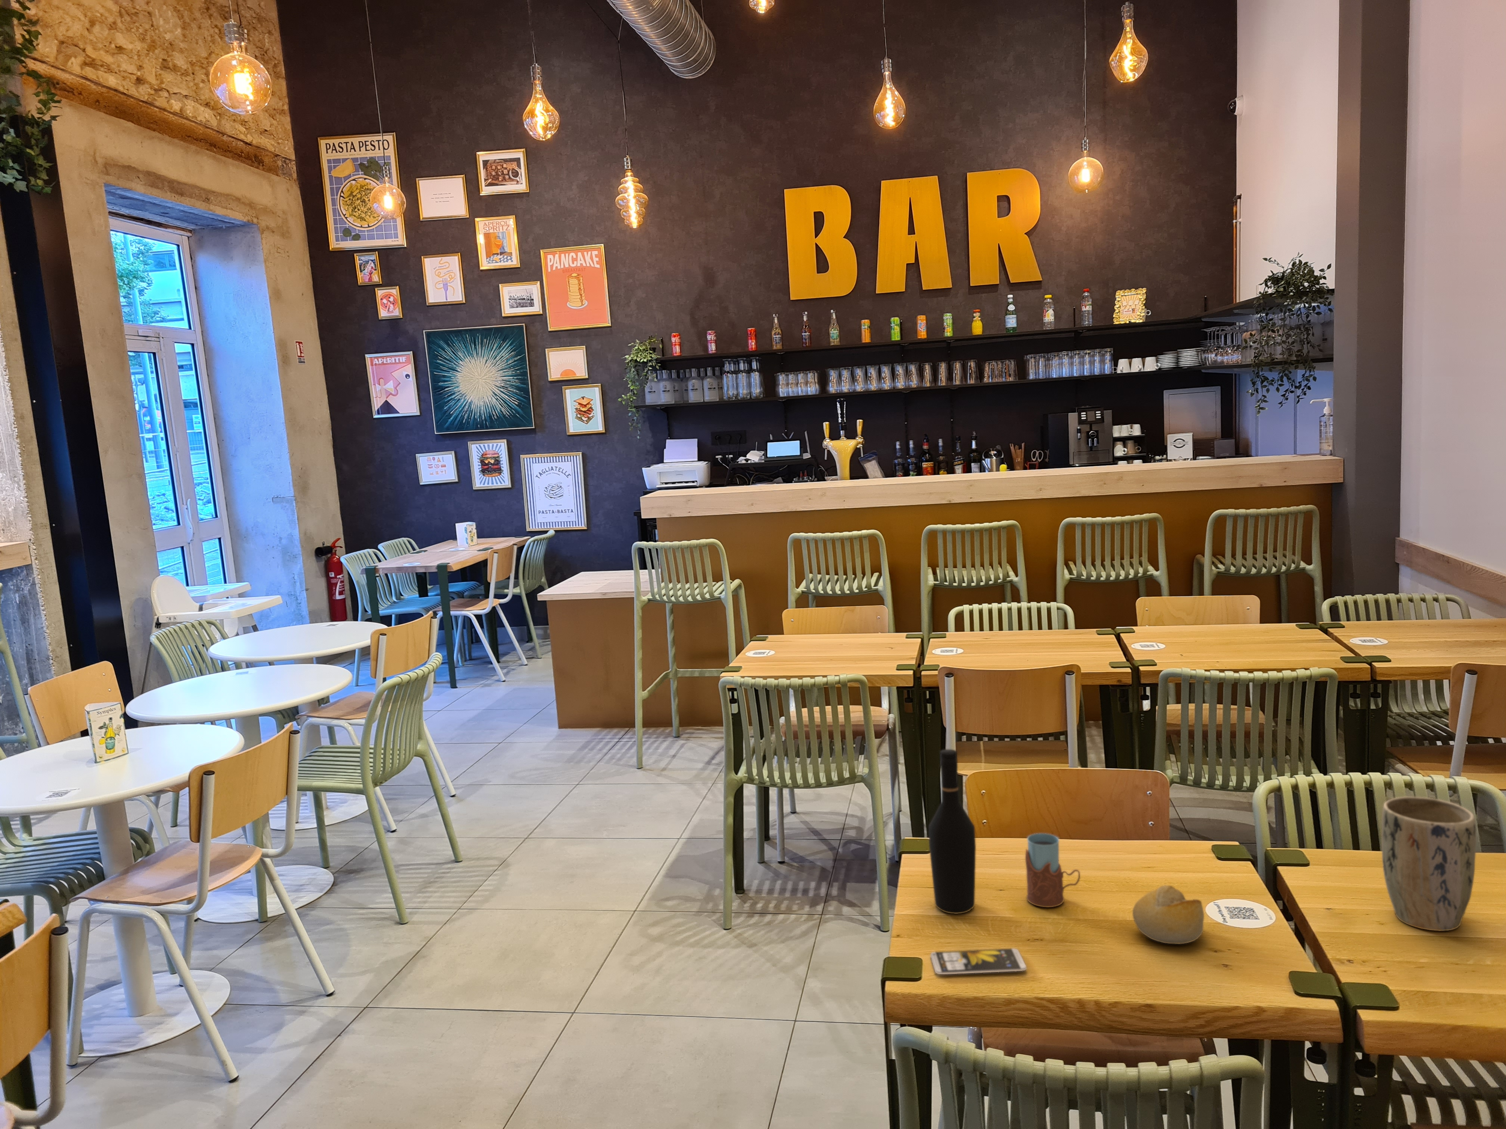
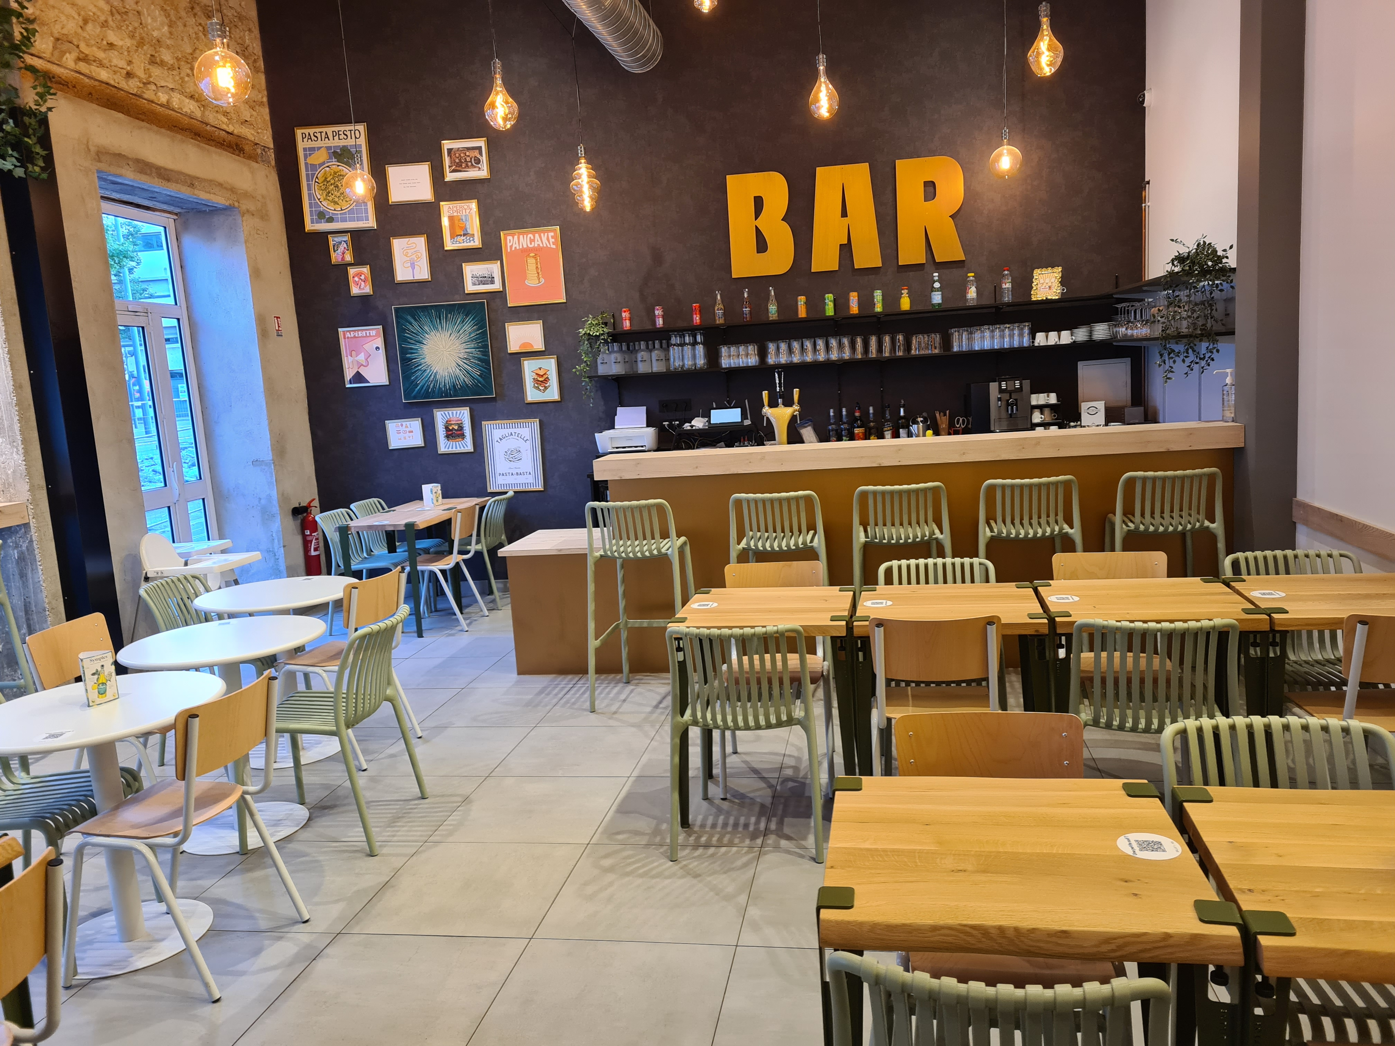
- smartphone [930,948,1027,975]
- wine bottle [929,750,976,914]
- bread roll [1132,885,1205,944]
- drinking glass [1025,833,1080,907]
- plant pot [1381,796,1476,931]
